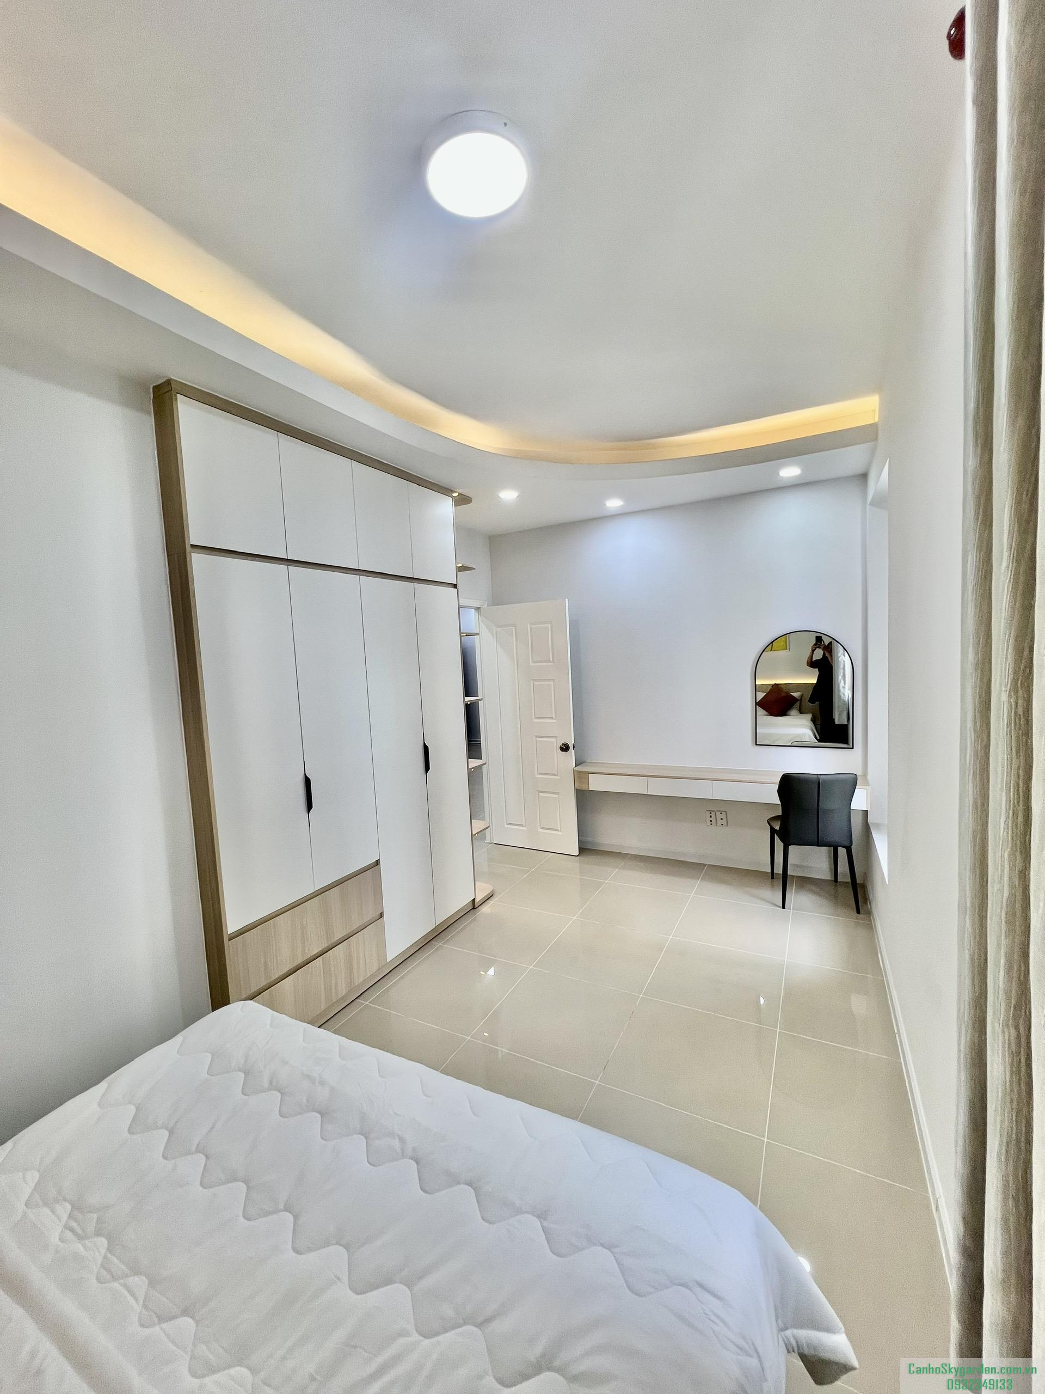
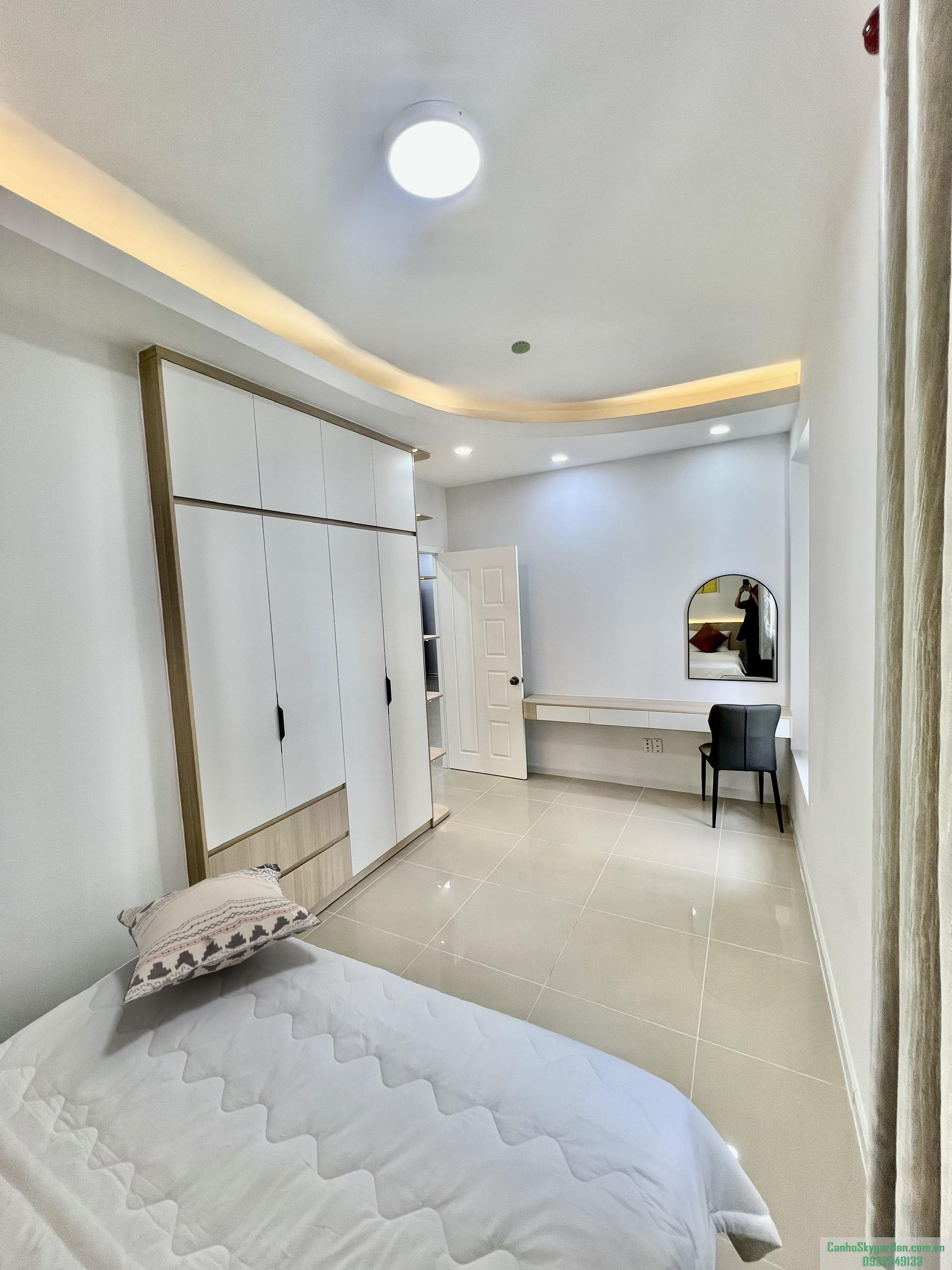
+ smoke detector [511,340,531,354]
+ decorative pillow [117,863,323,1005]
